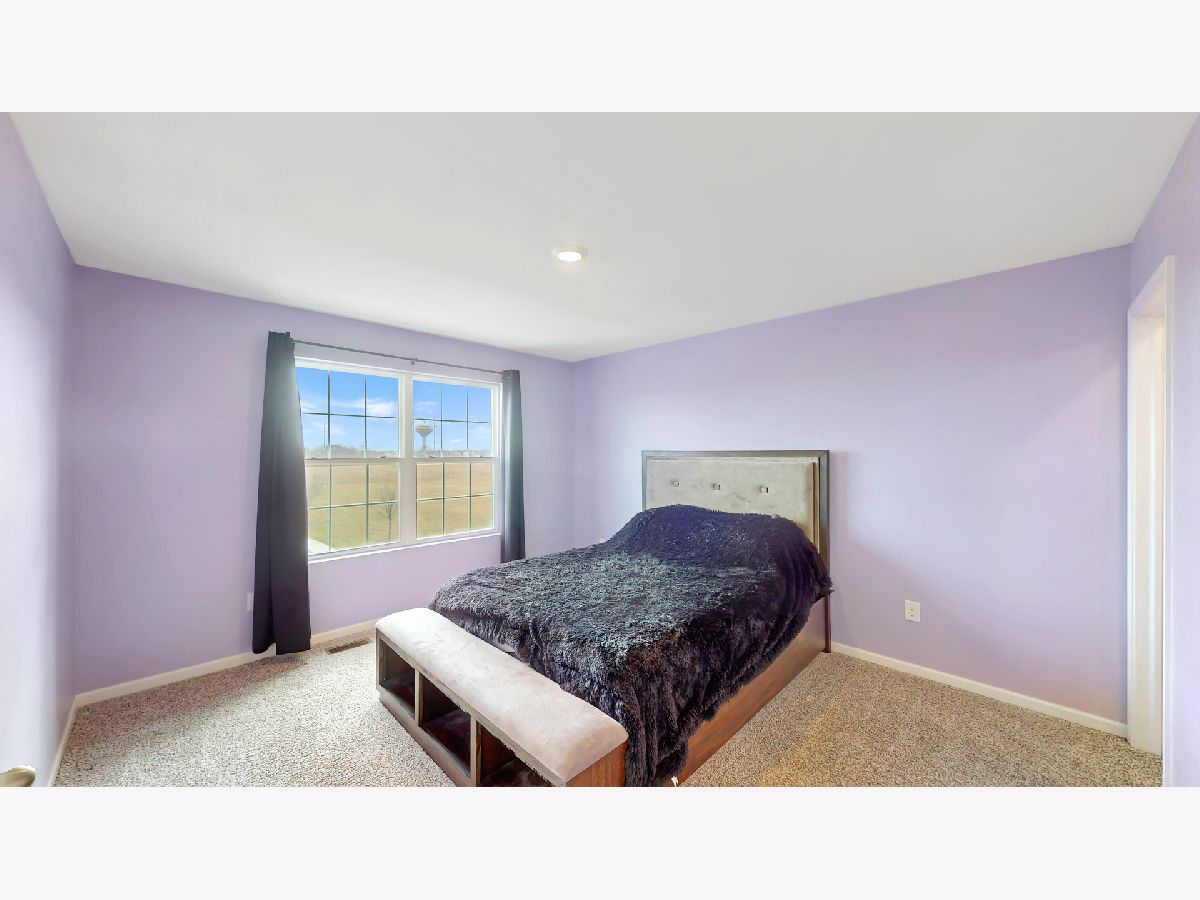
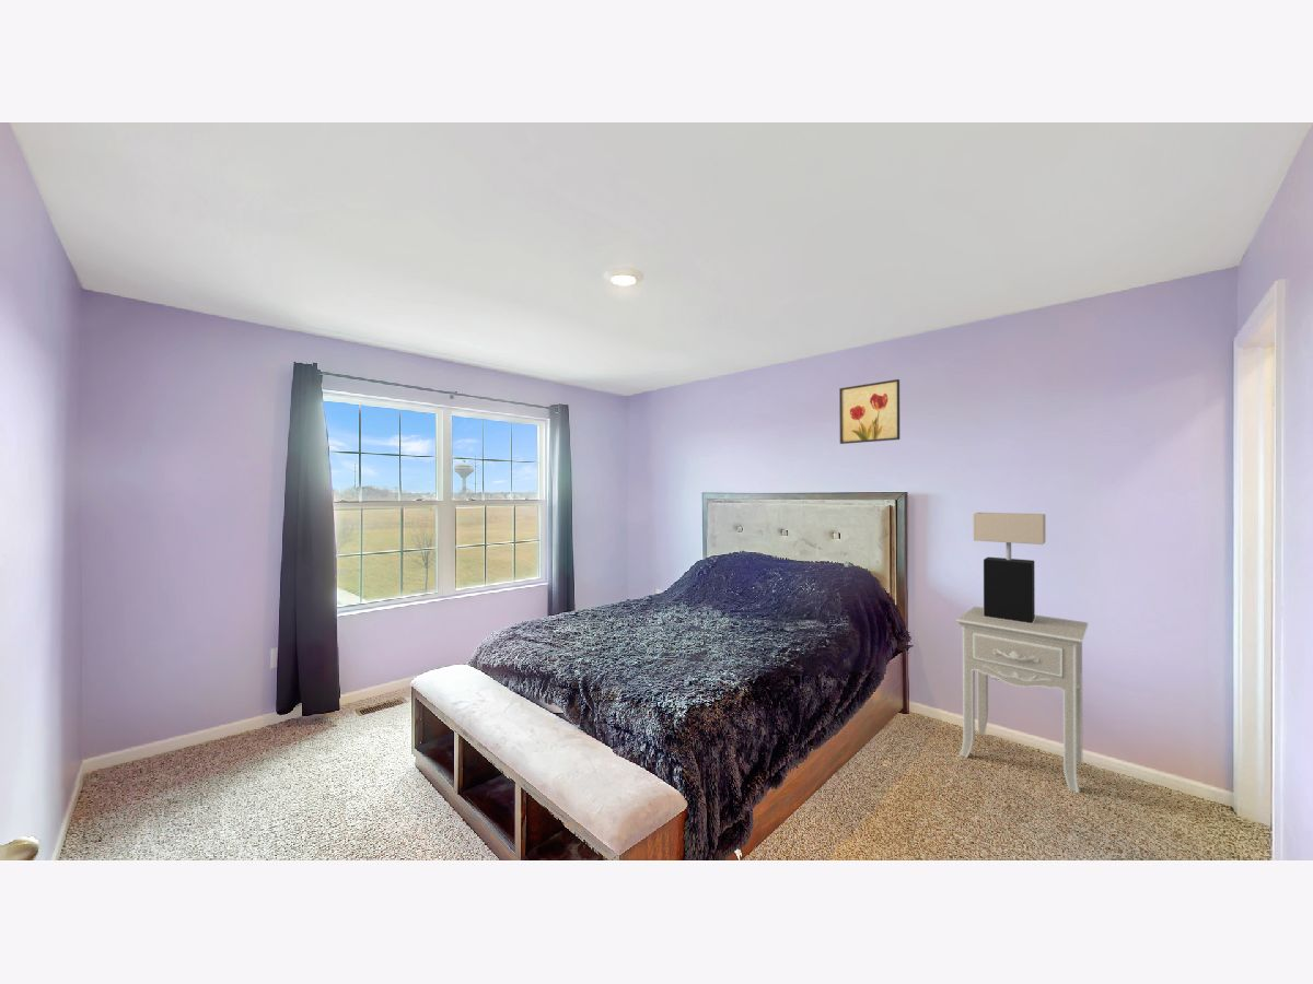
+ wall art [838,378,900,445]
+ table lamp [973,512,1046,623]
+ nightstand [955,606,1090,794]
